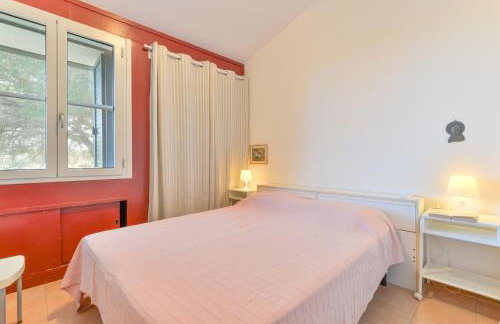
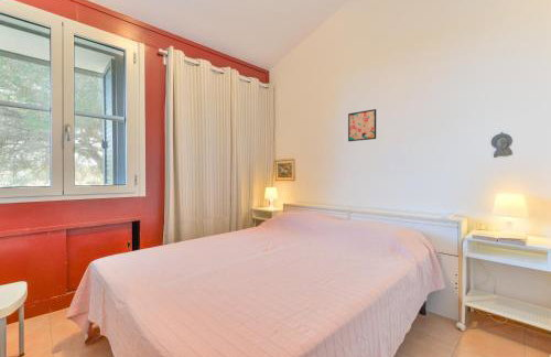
+ wall art [347,108,377,142]
